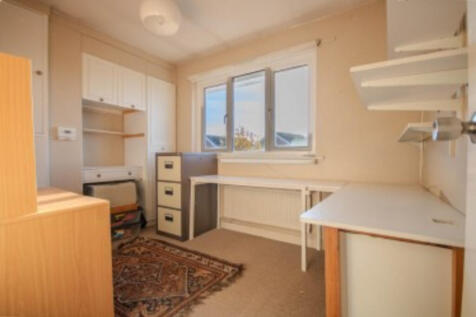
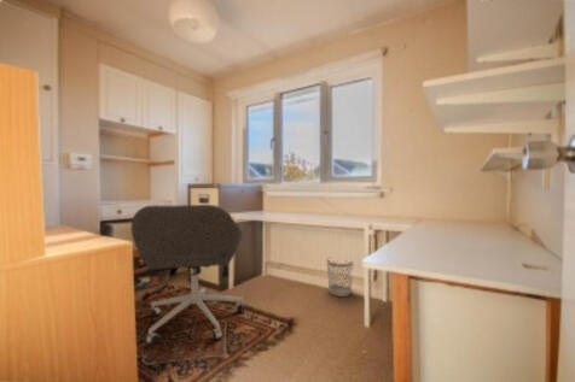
+ office chair [130,204,245,346]
+ wastebasket [325,257,354,298]
